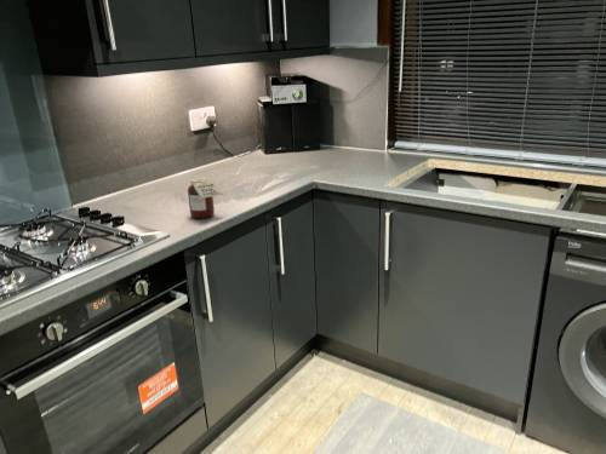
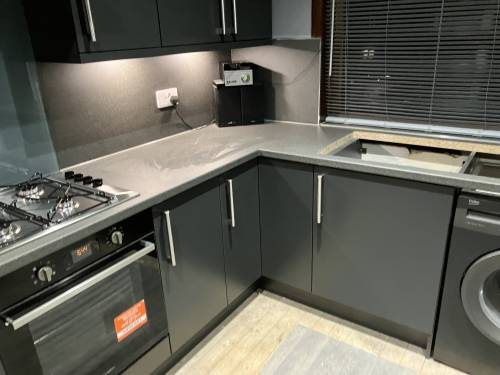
- jar [187,177,224,219]
